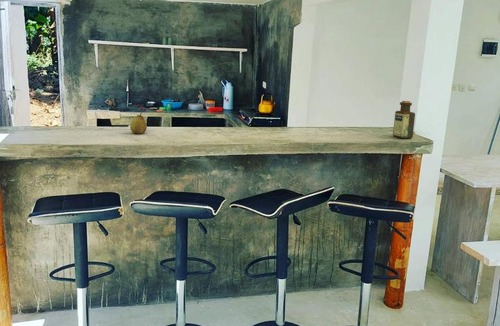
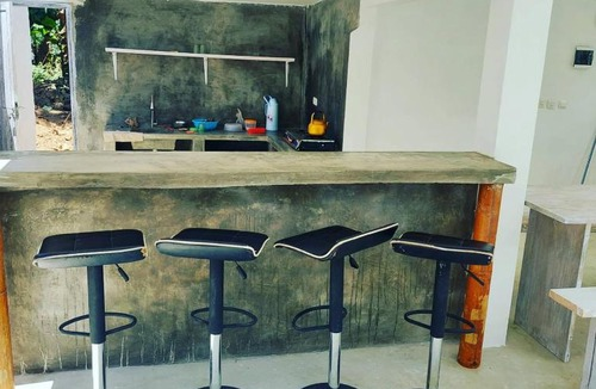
- bottle [392,100,416,139]
- fruit [129,112,148,135]
